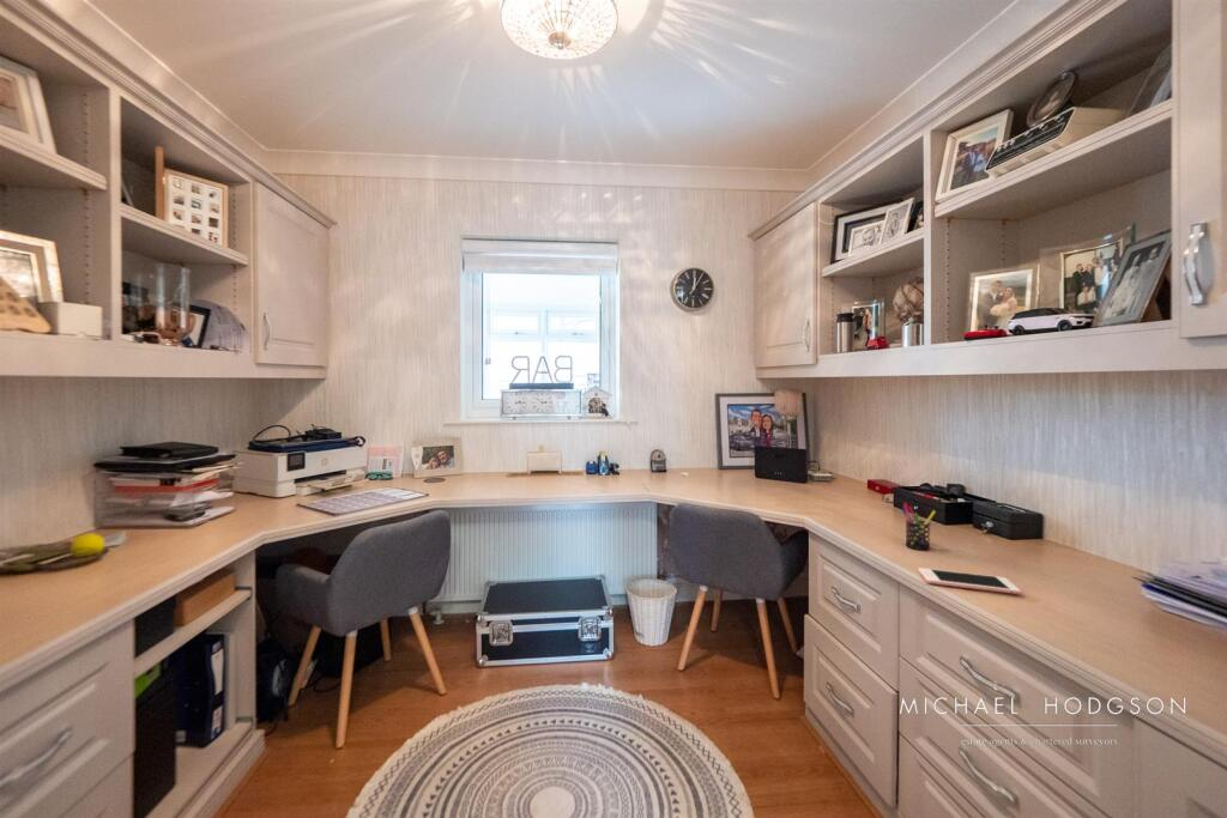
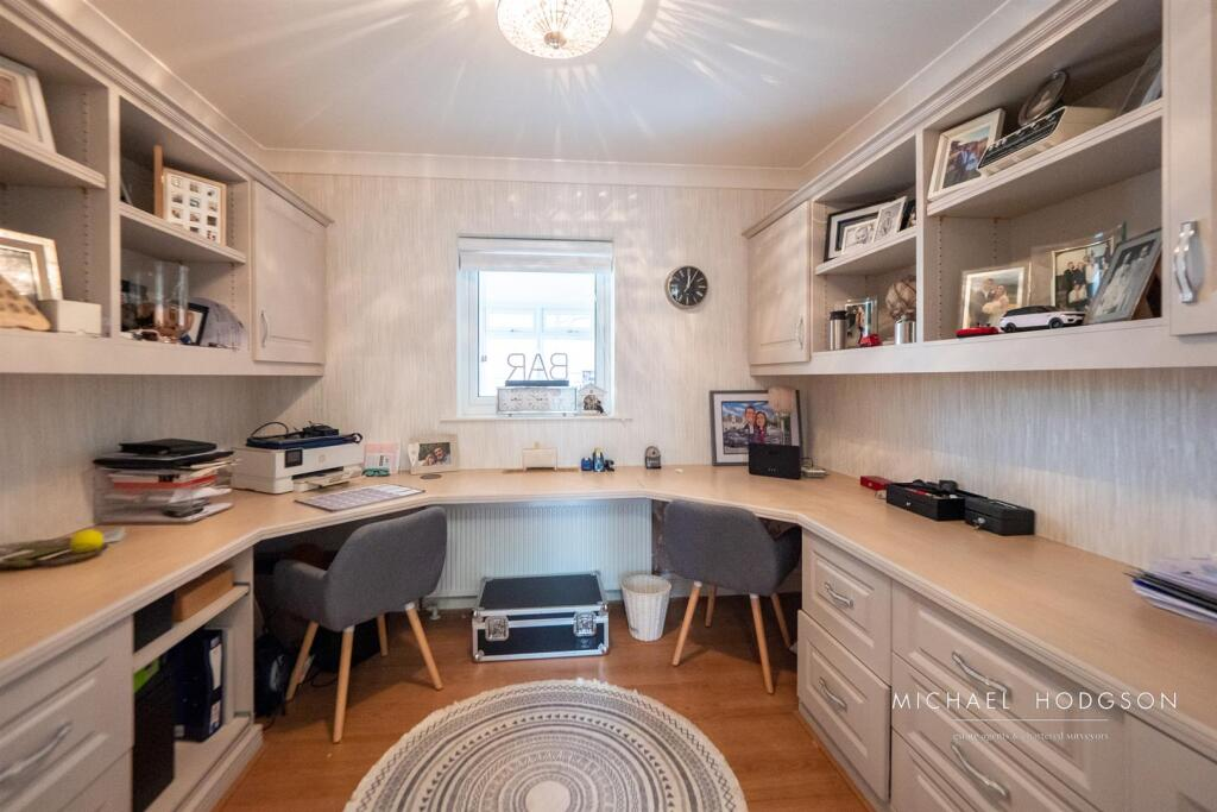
- pen holder [900,502,937,551]
- cell phone [917,566,1022,595]
